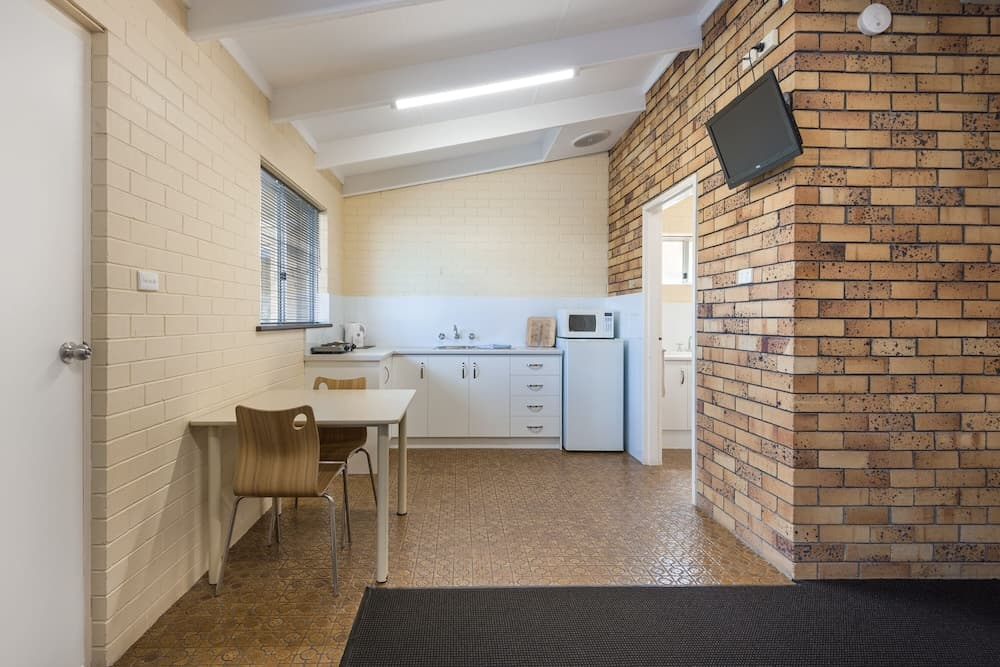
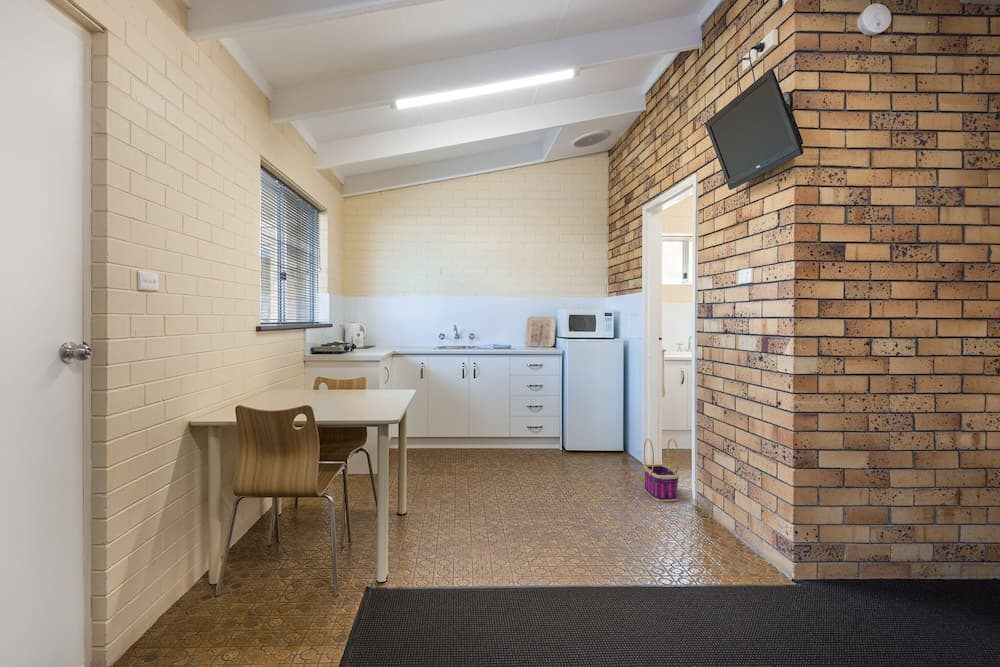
+ basket [643,438,680,503]
